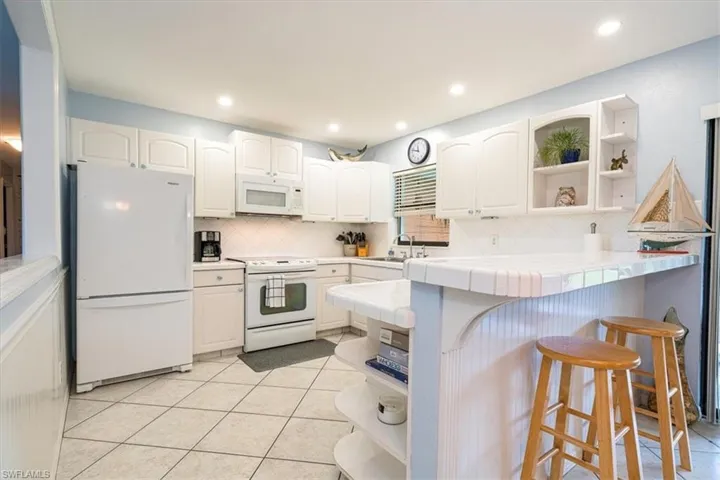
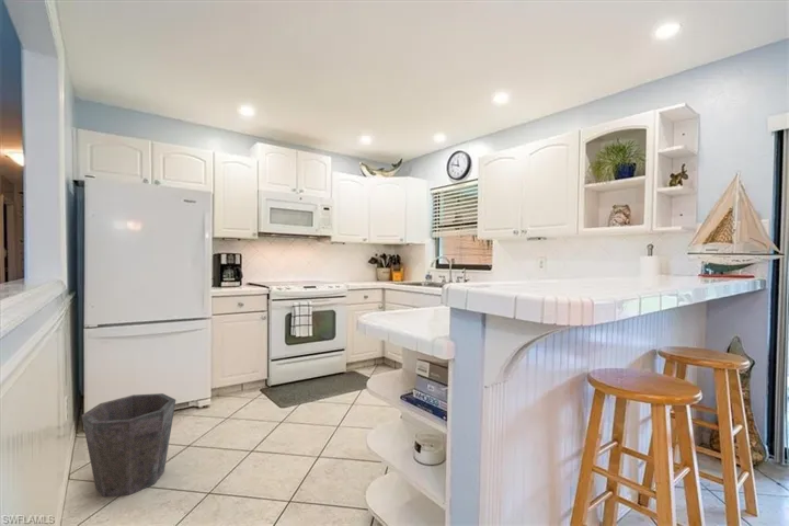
+ waste bin [80,392,176,499]
